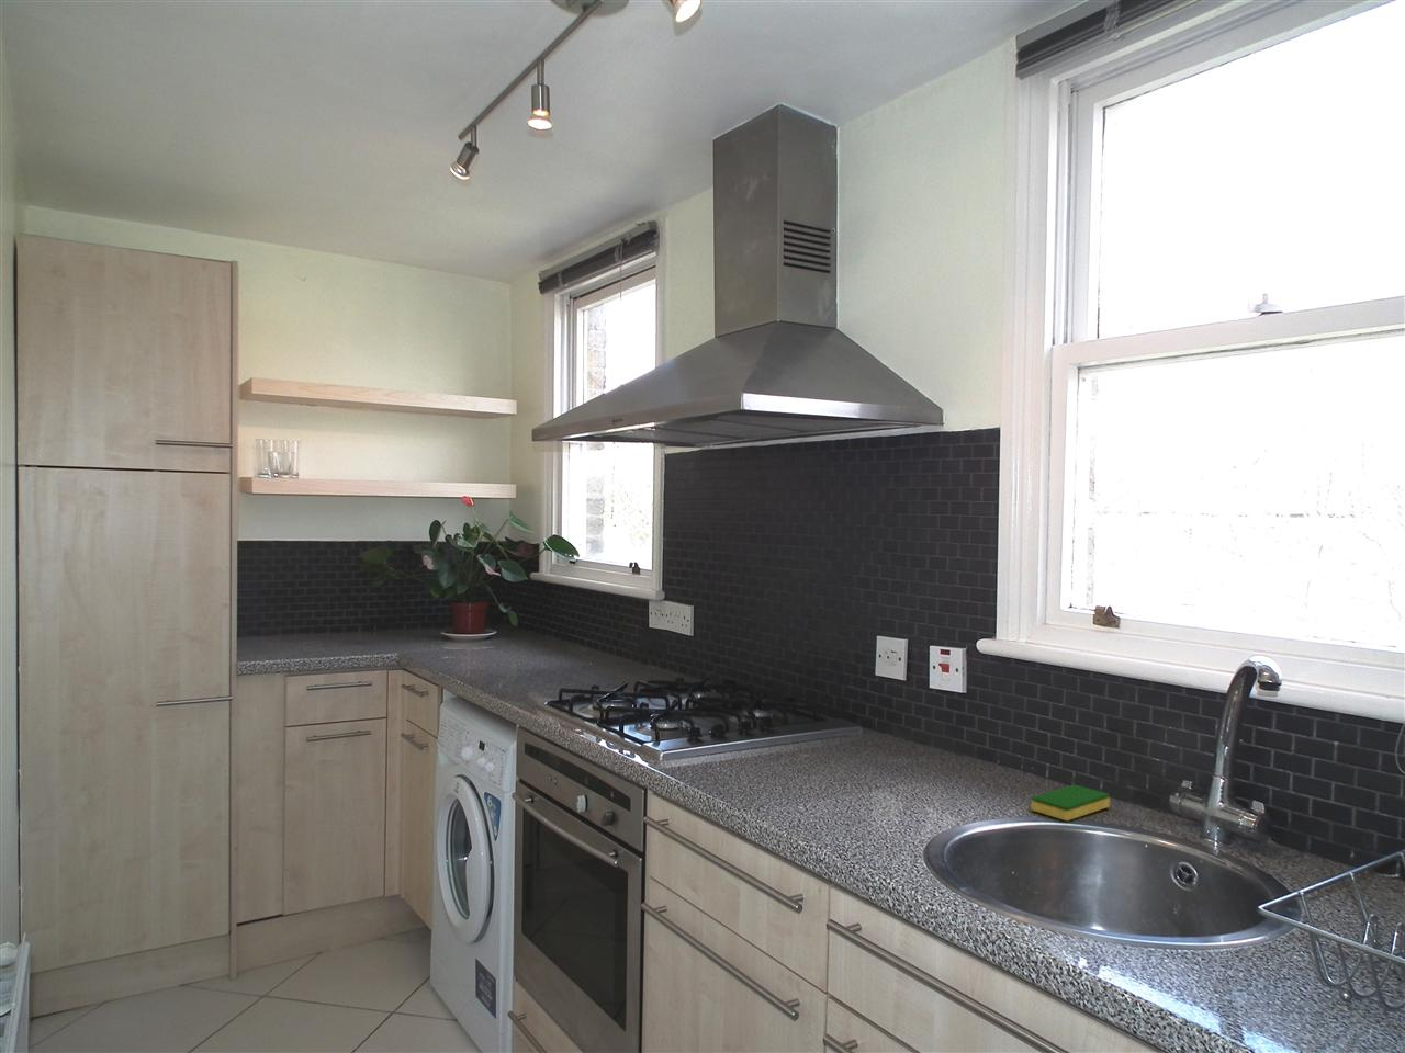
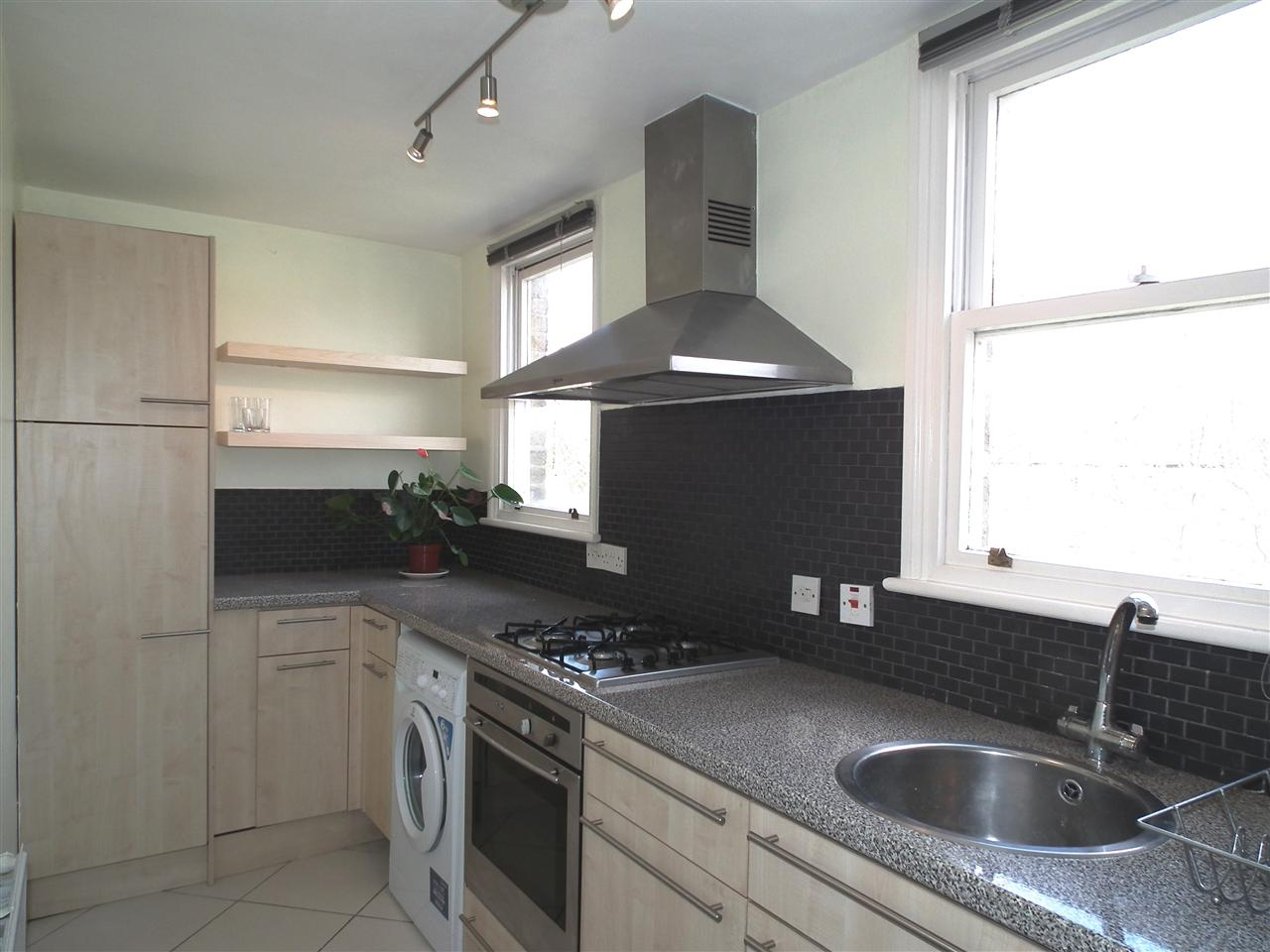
- dish sponge [1031,783,1111,822]
